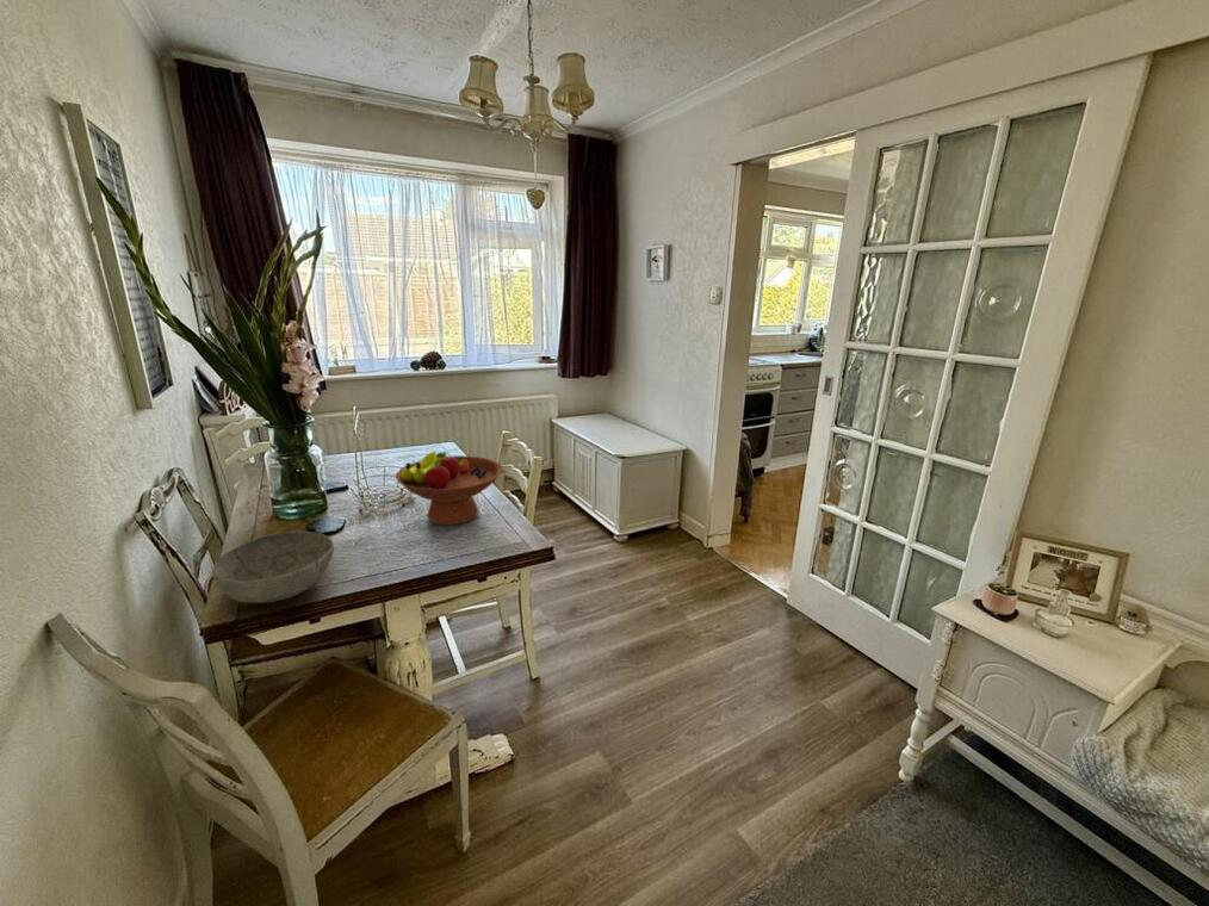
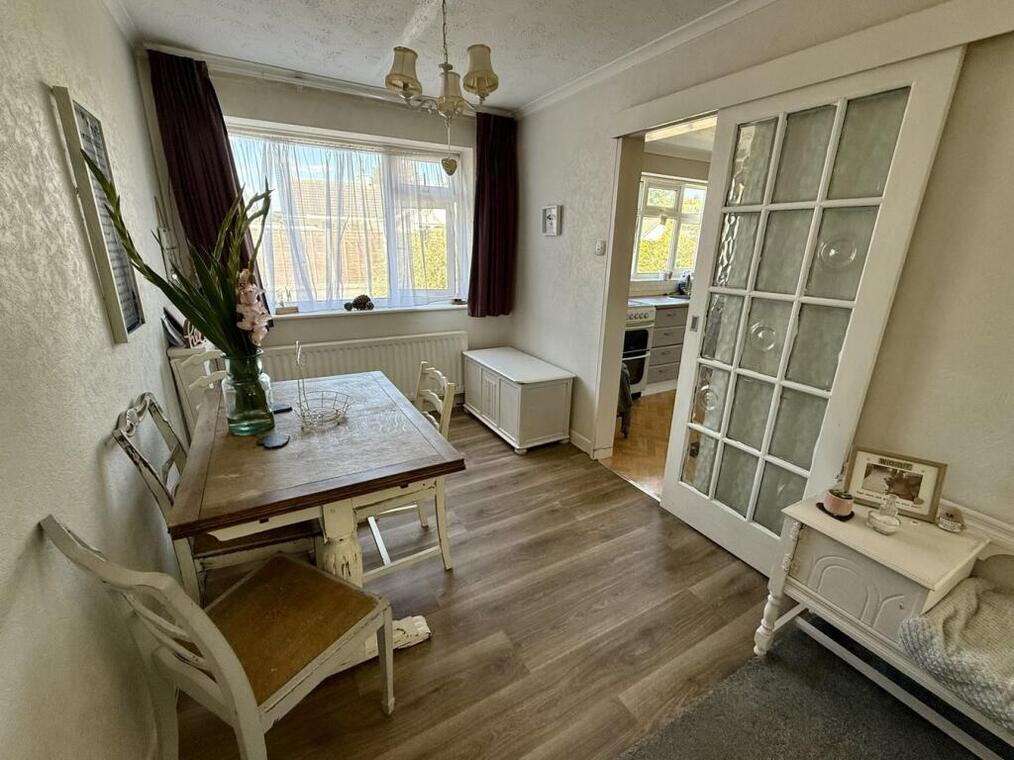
- bowl [211,530,335,604]
- fruit bowl [395,451,503,526]
